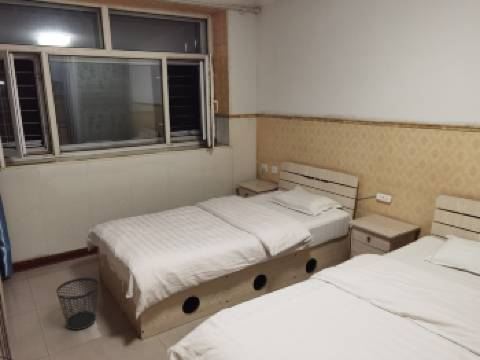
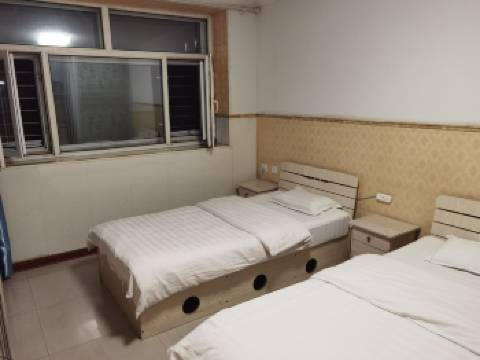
- wastebasket [55,277,100,331]
